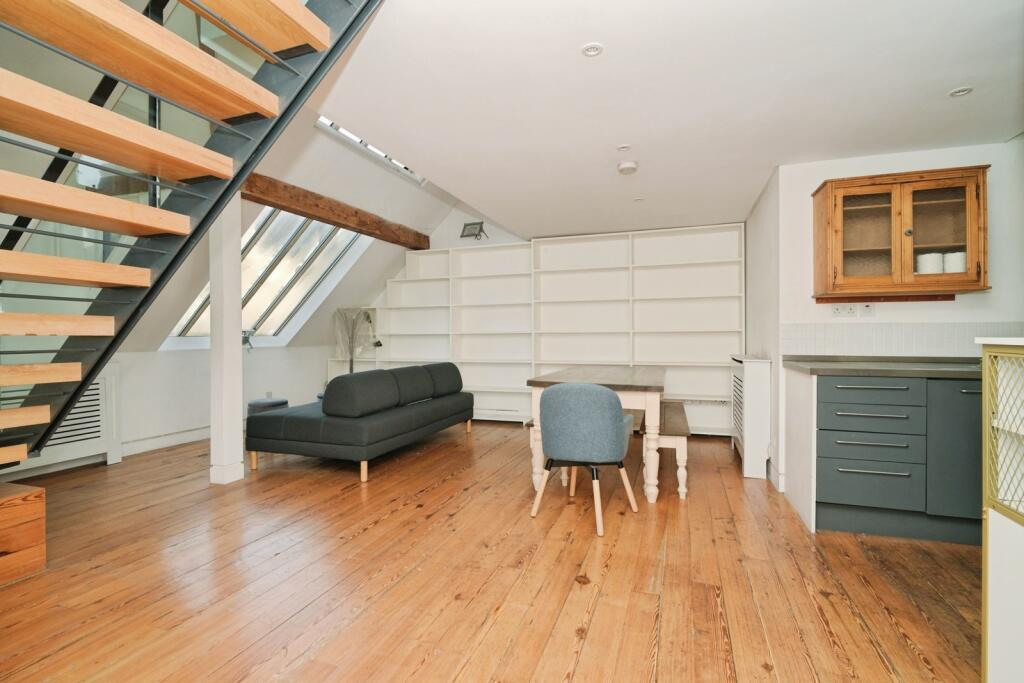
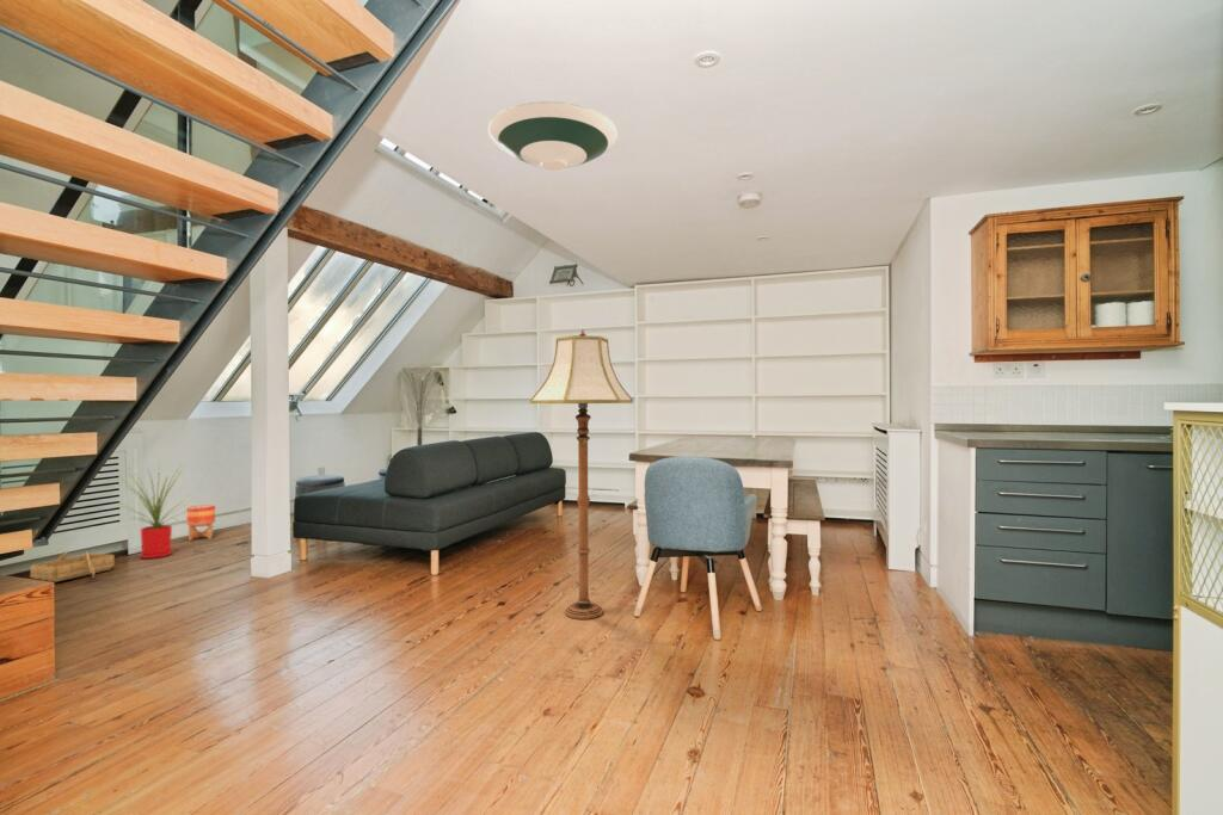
+ wooden boat [29,550,116,584]
+ floor lamp [529,328,634,620]
+ house plant [112,462,195,560]
+ planter [185,502,216,542]
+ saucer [487,100,619,172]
